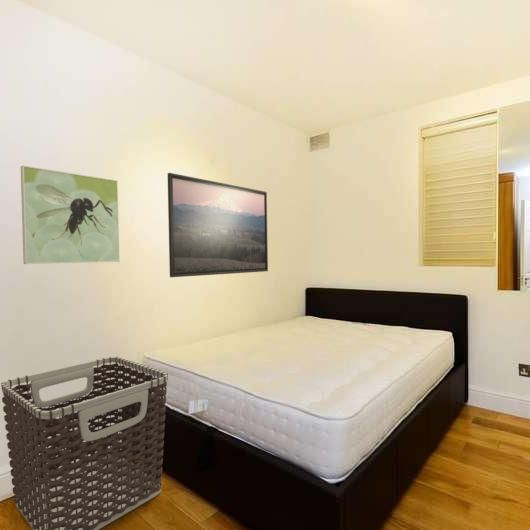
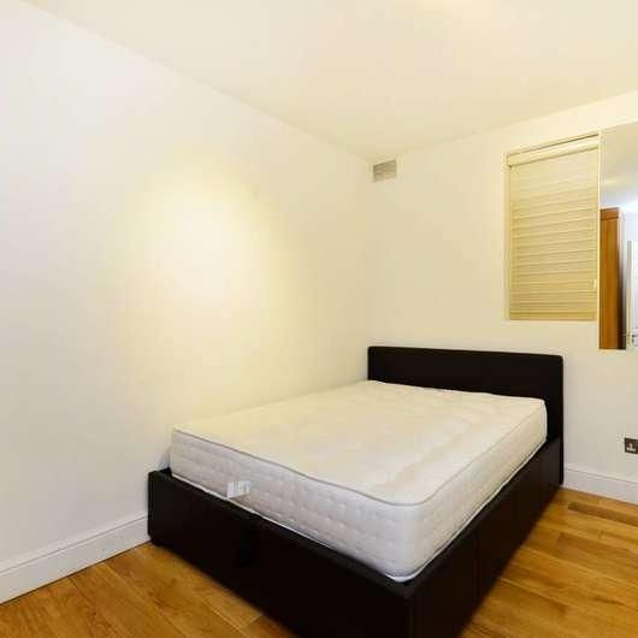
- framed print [167,172,269,278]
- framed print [20,165,121,265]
- clothes hamper [0,356,169,530]
